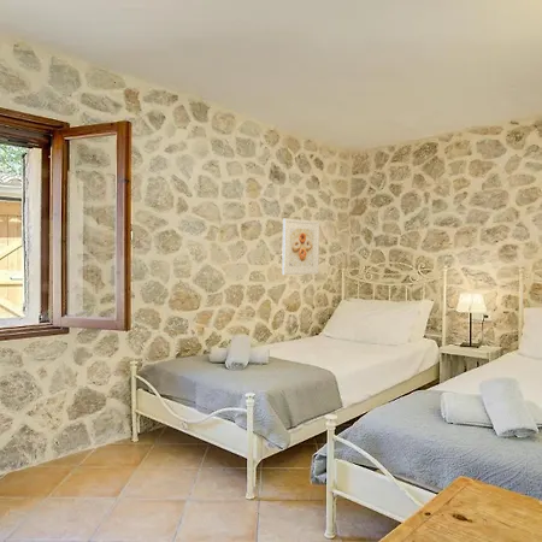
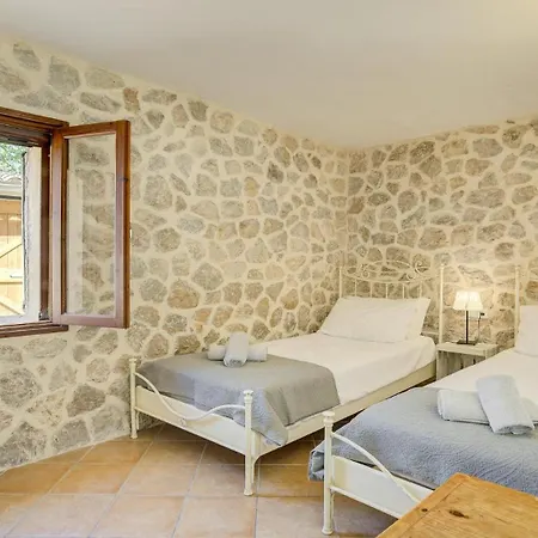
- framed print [281,218,320,276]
